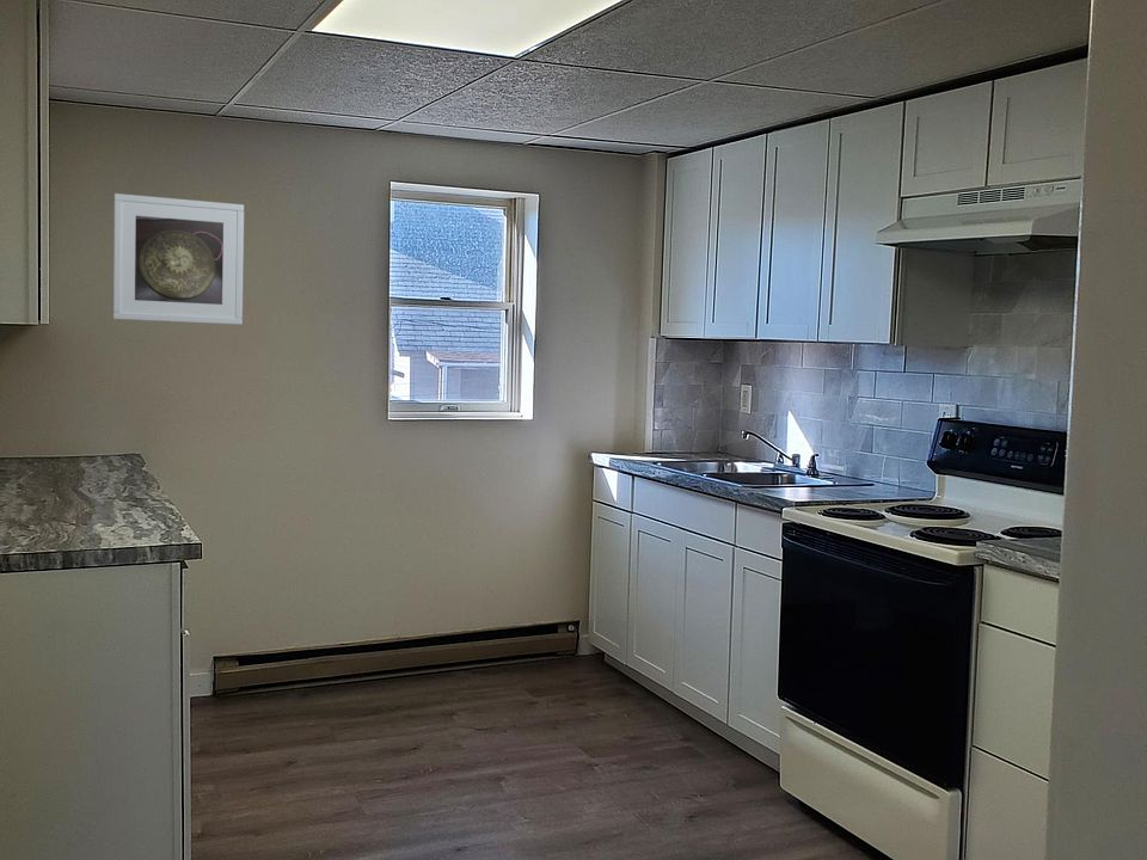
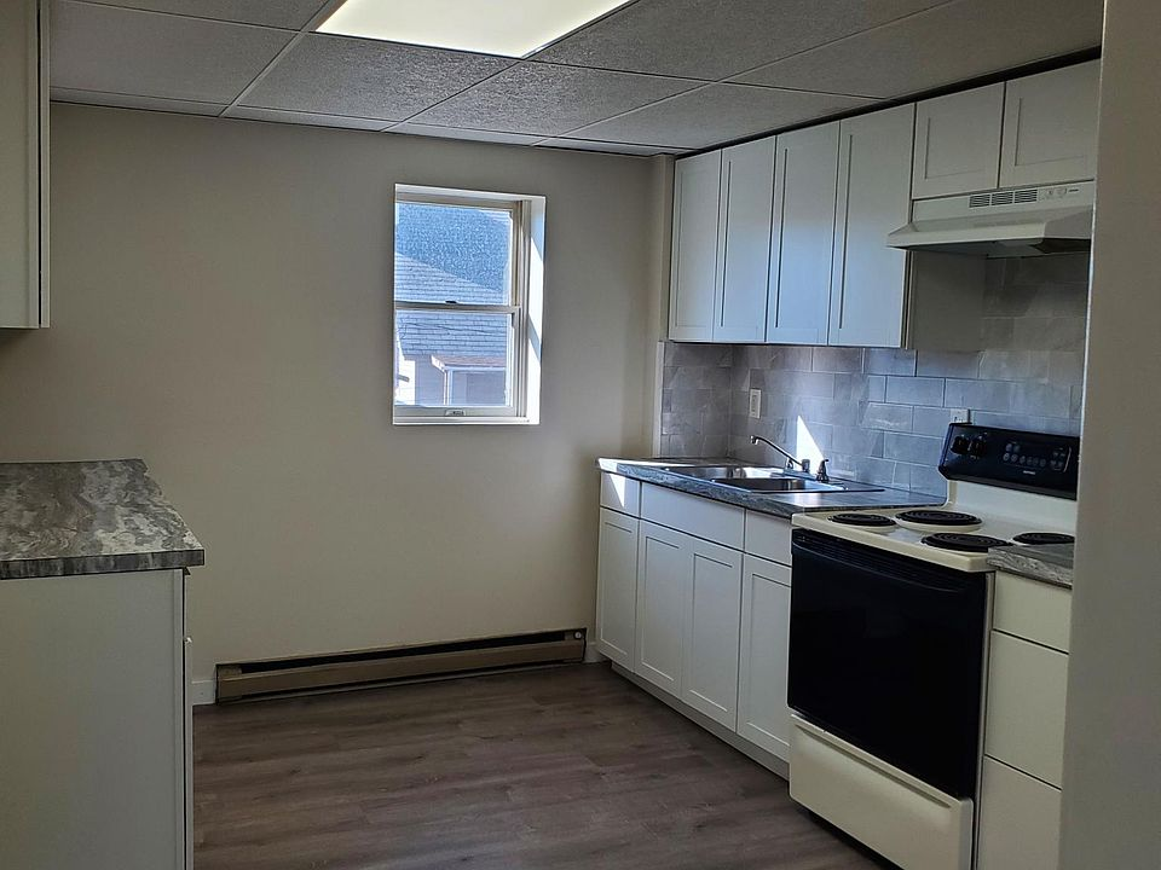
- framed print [112,192,245,326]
